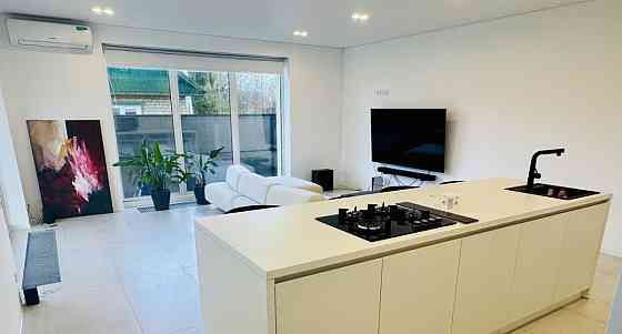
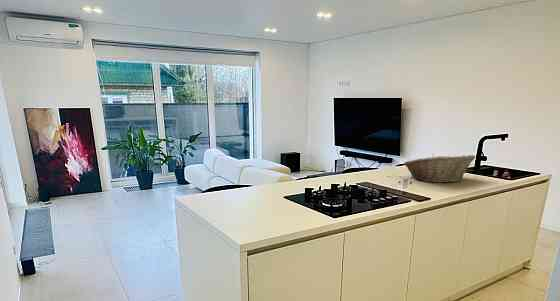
+ fruit basket [403,154,476,184]
